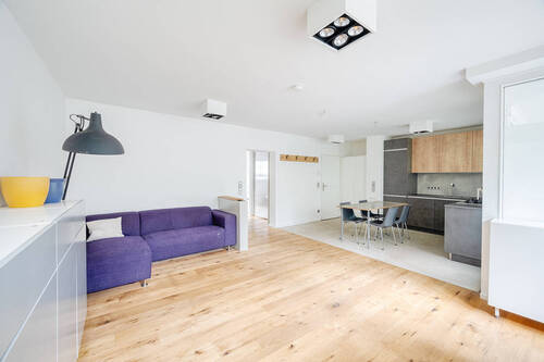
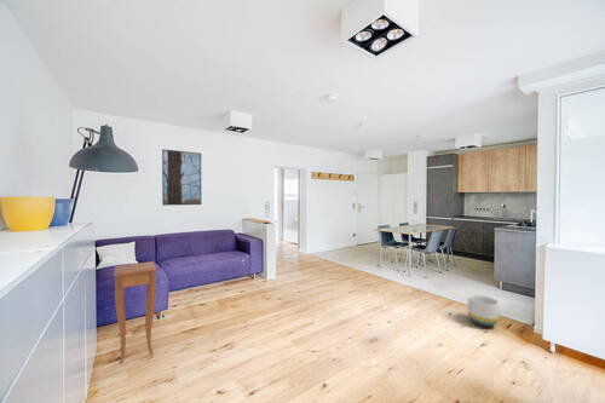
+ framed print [161,148,202,207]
+ planter [467,293,500,328]
+ side table [113,260,157,364]
